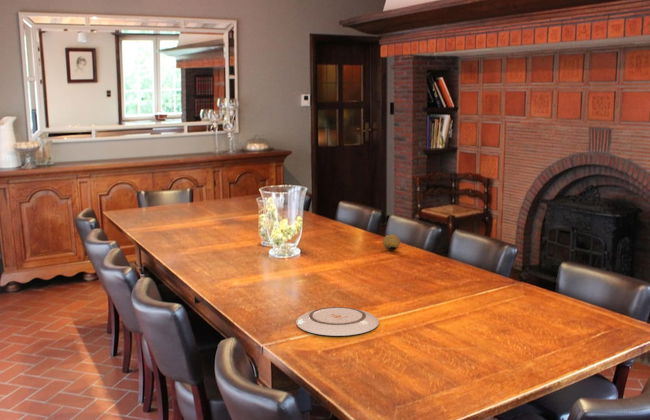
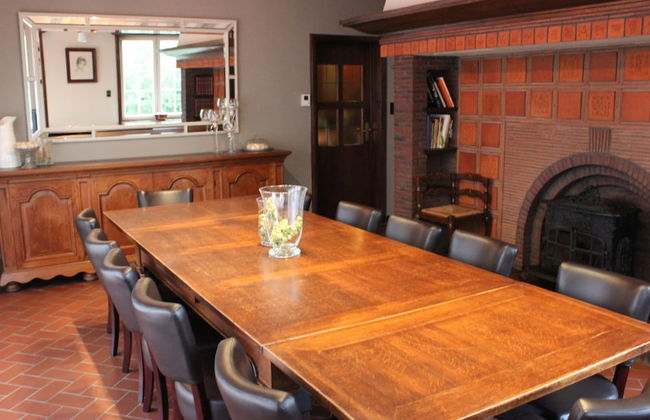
- fruit [382,233,401,252]
- plate [295,306,380,337]
